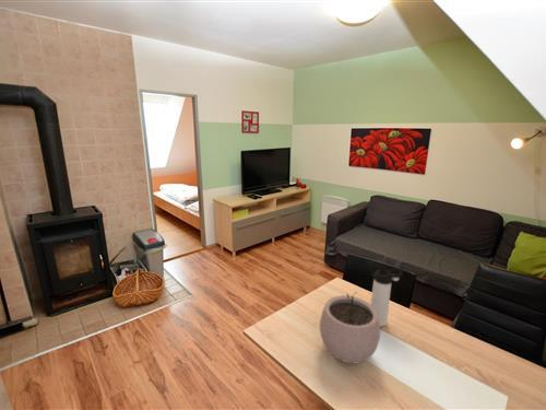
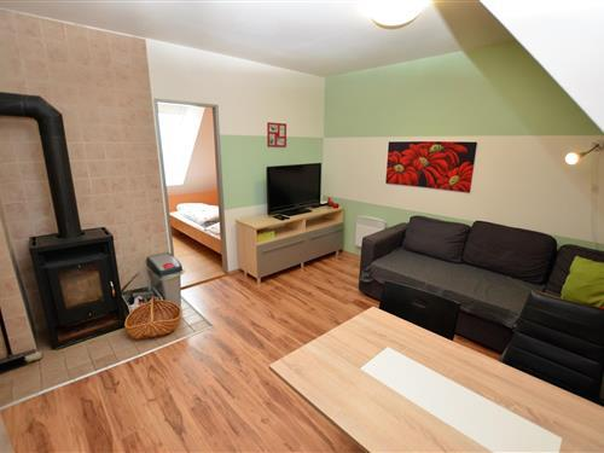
- thermos bottle [370,268,403,328]
- plant pot [319,290,381,364]
